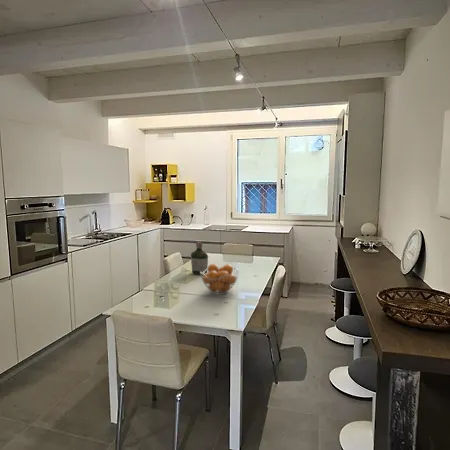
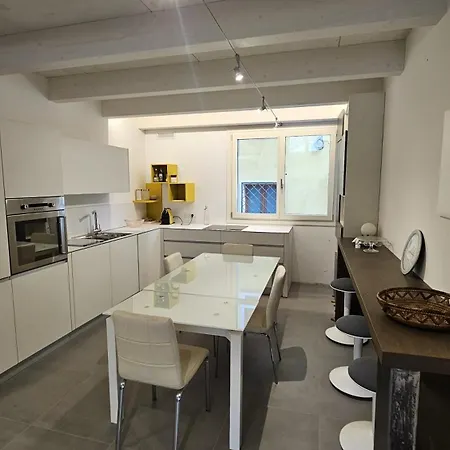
- fruit basket [200,263,240,296]
- bottle [190,241,209,276]
